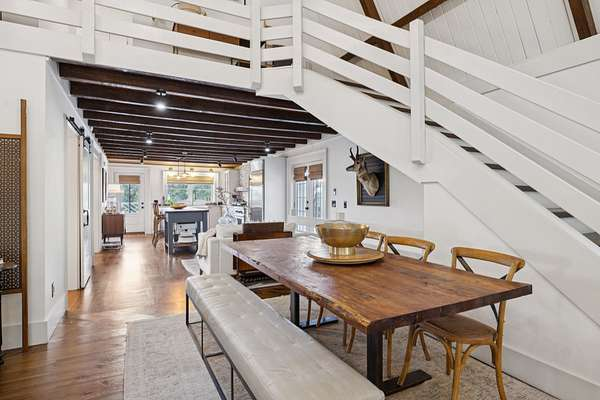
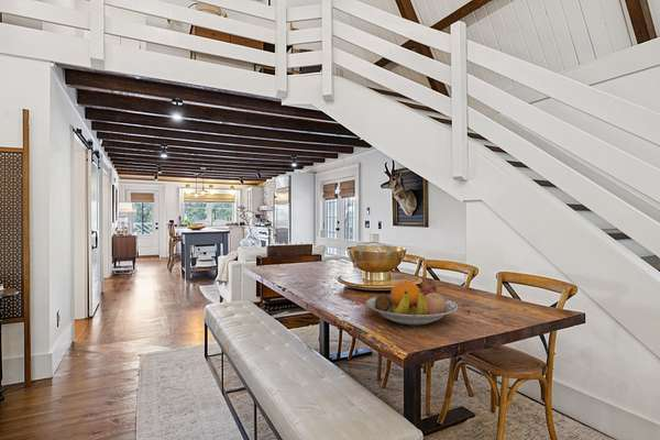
+ fruit bowl [365,280,459,326]
